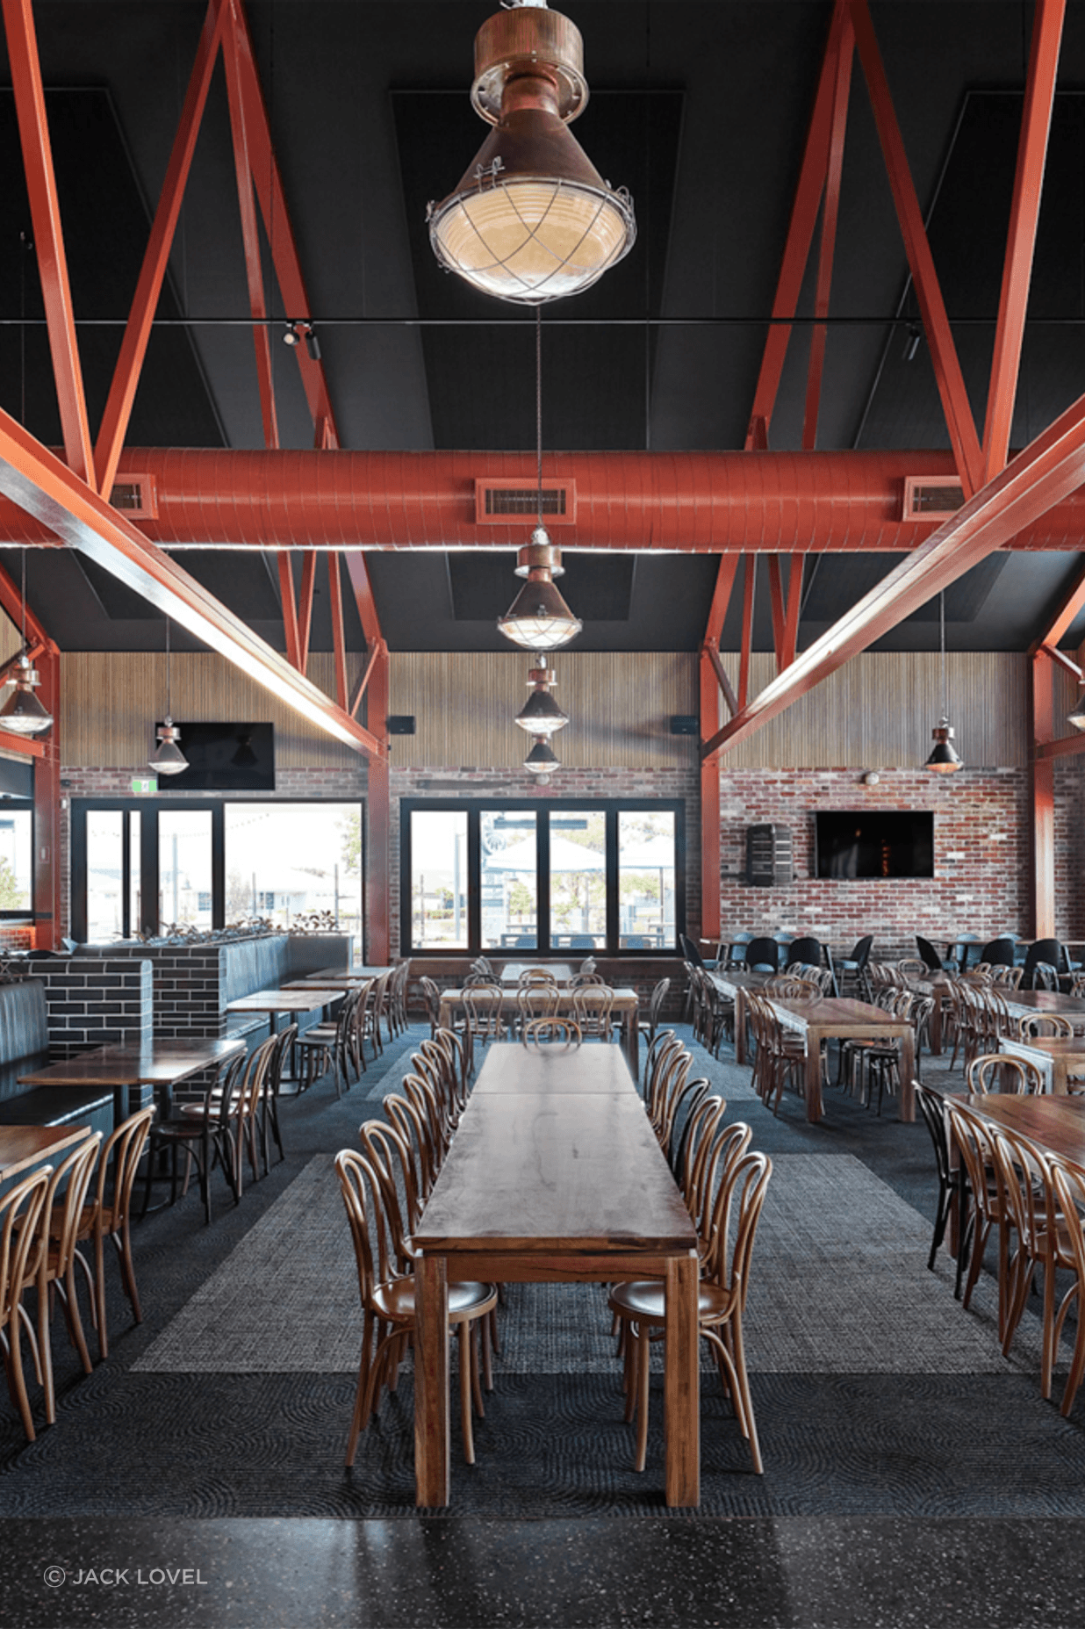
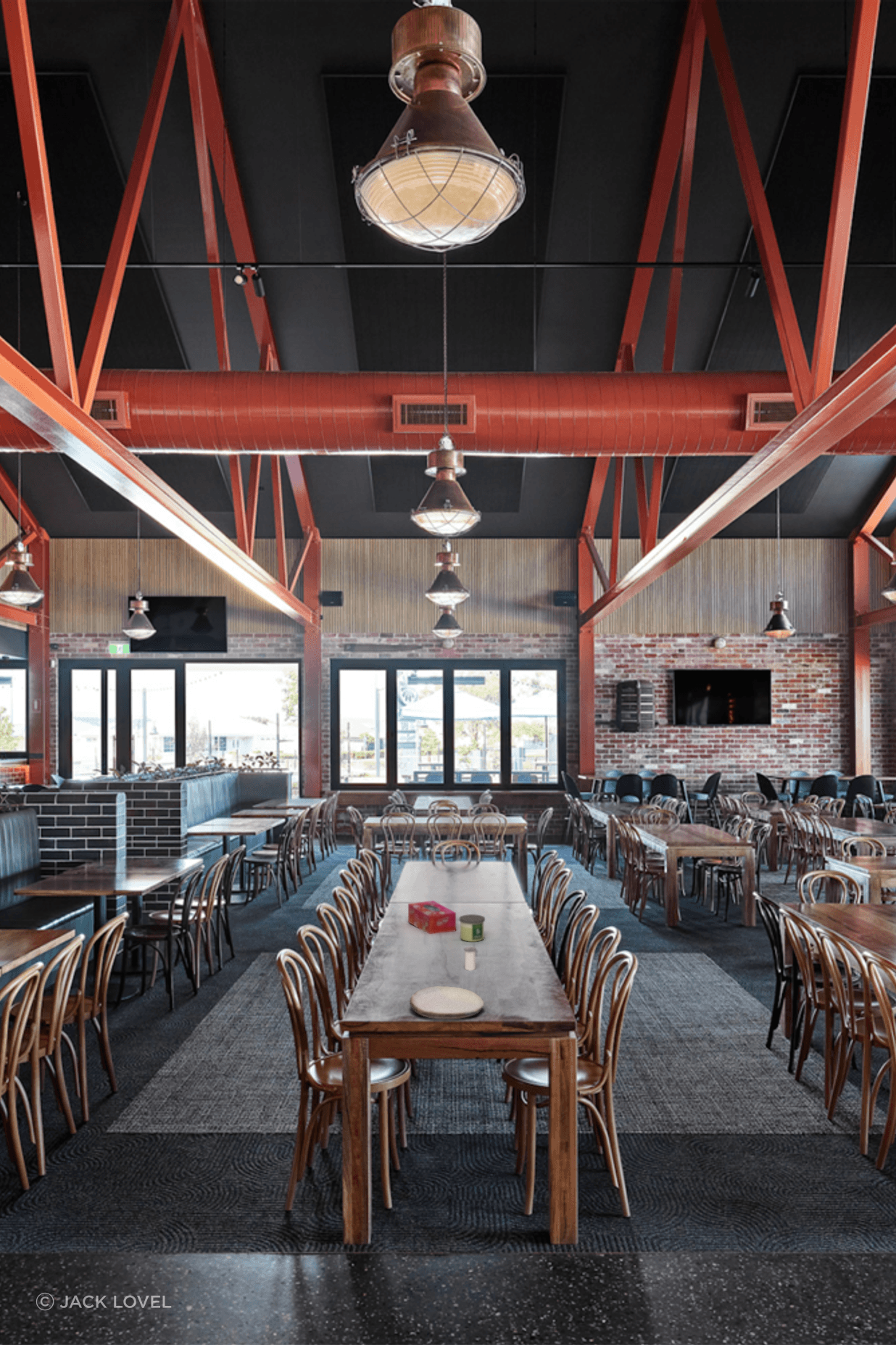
+ salt shaker [463,945,477,972]
+ tissue box [407,900,457,935]
+ candle [459,914,486,943]
+ plate [409,985,485,1019]
